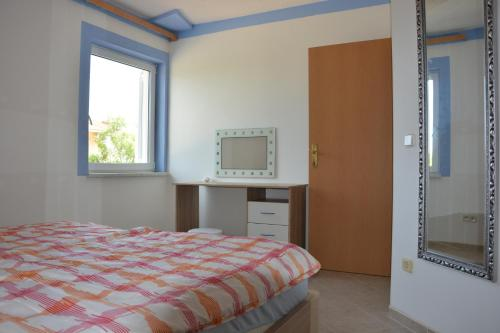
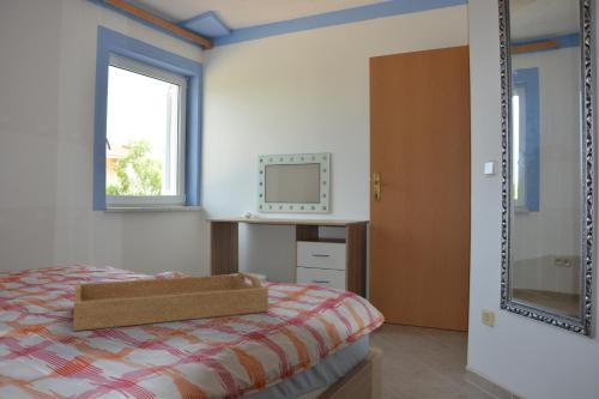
+ serving tray [72,271,270,332]
